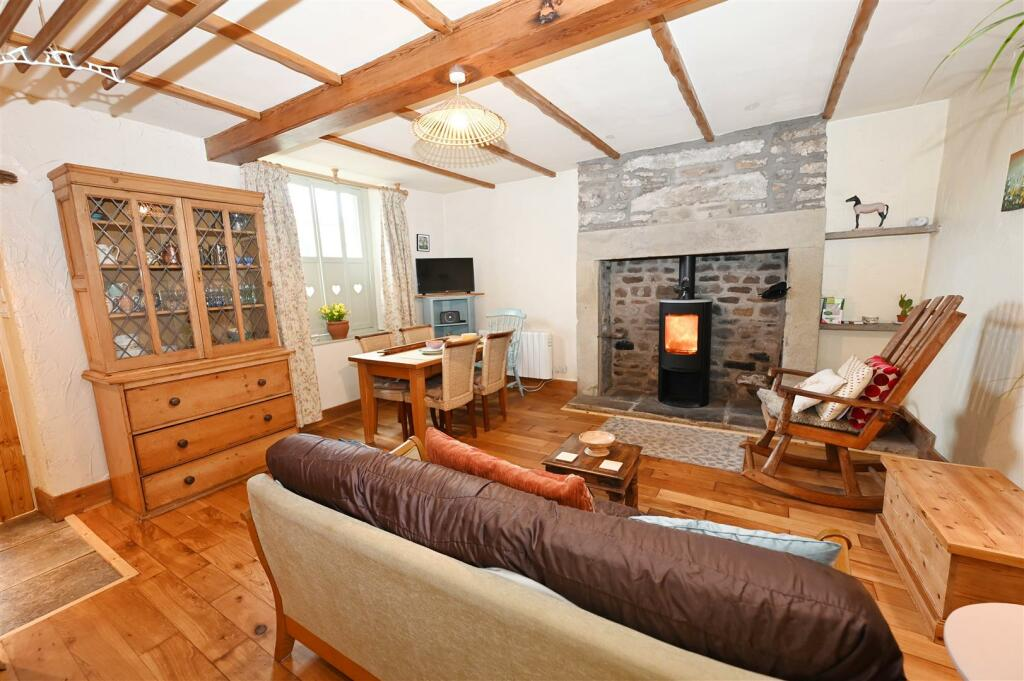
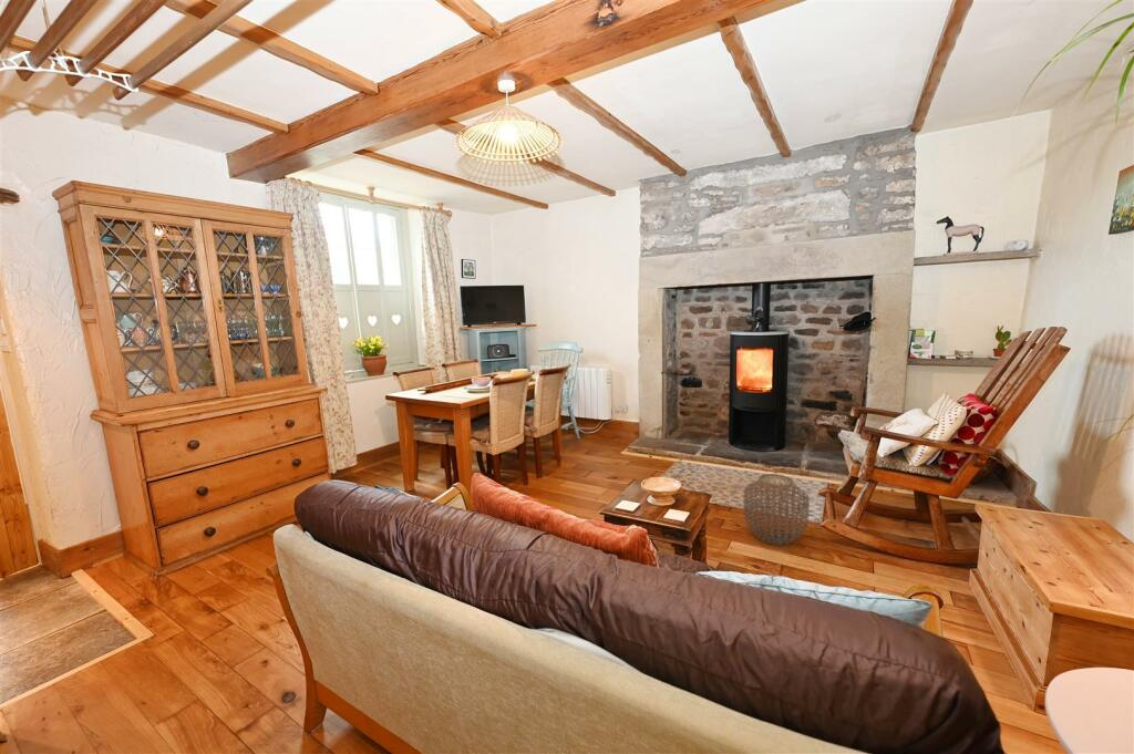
+ woven basket [742,473,811,546]
